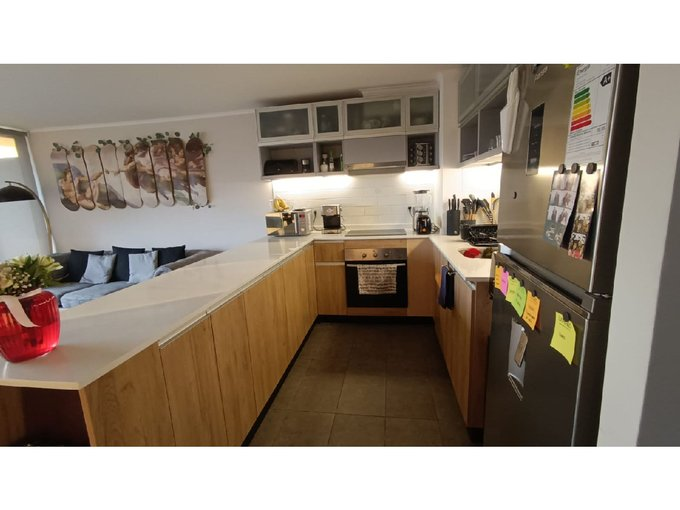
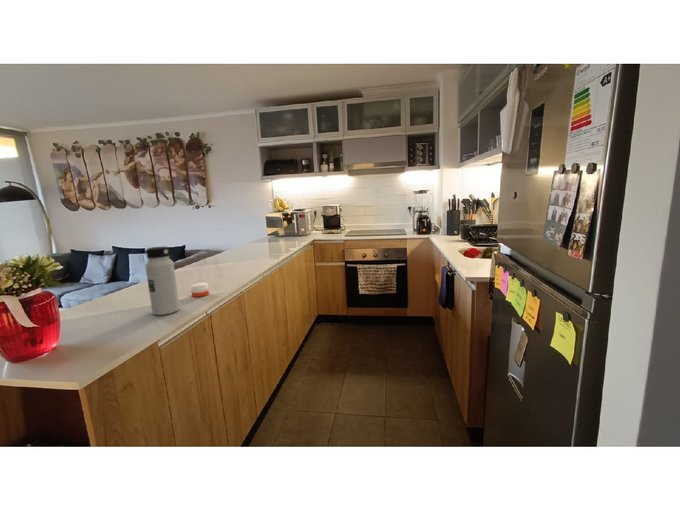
+ water bottle [144,246,181,316]
+ candle [190,278,210,298]
